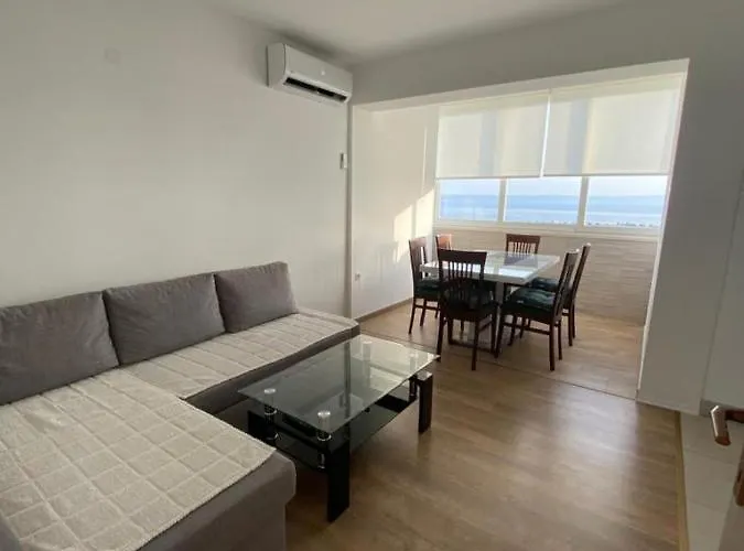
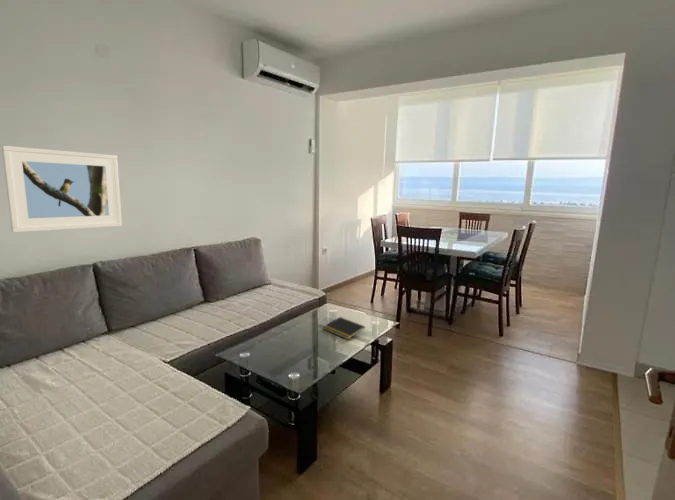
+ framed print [1,145,123,234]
+ notepad [322,316,366,340]
